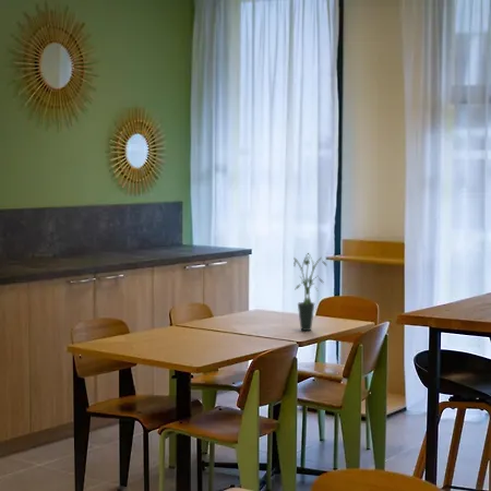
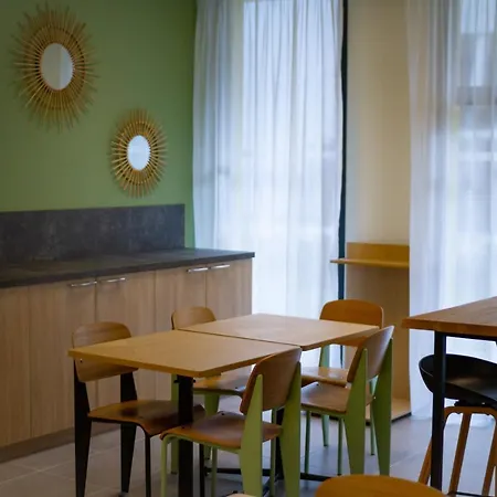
- potted plant [292,252,328,332]
